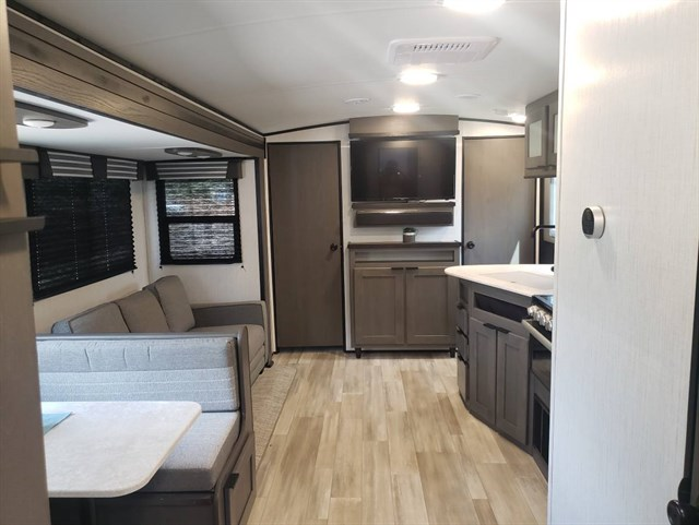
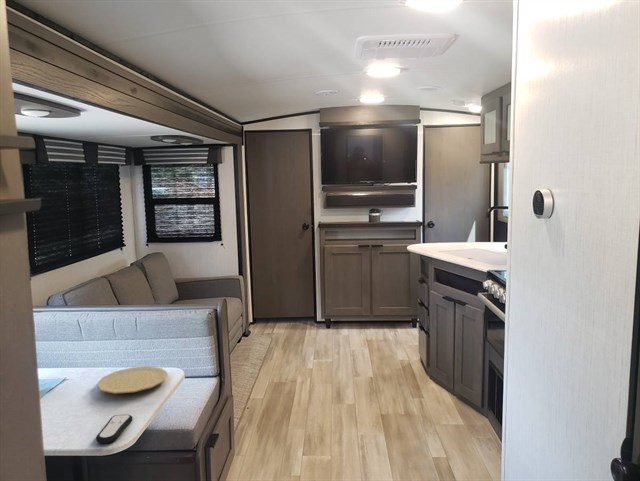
+ remote control [95,414,134,444]
+ plate [96,365,169,395]
